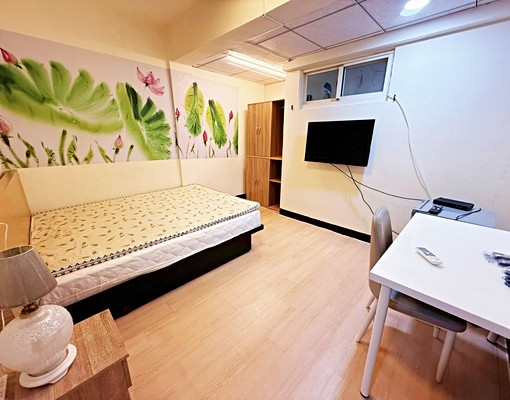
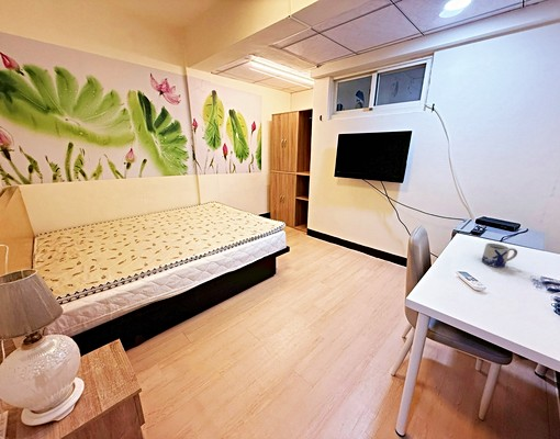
+ mug [481,243,518,269]
